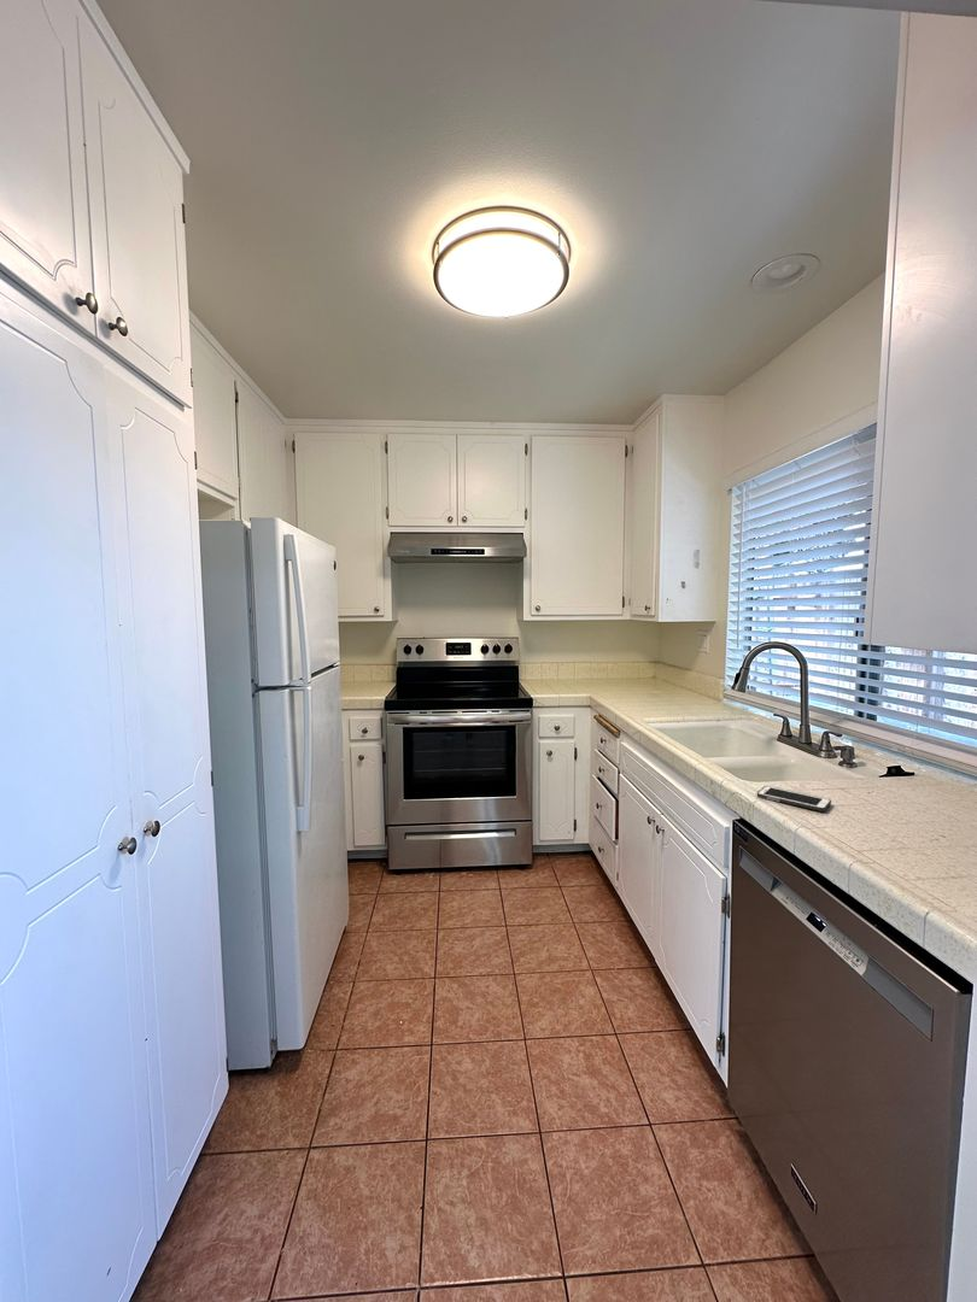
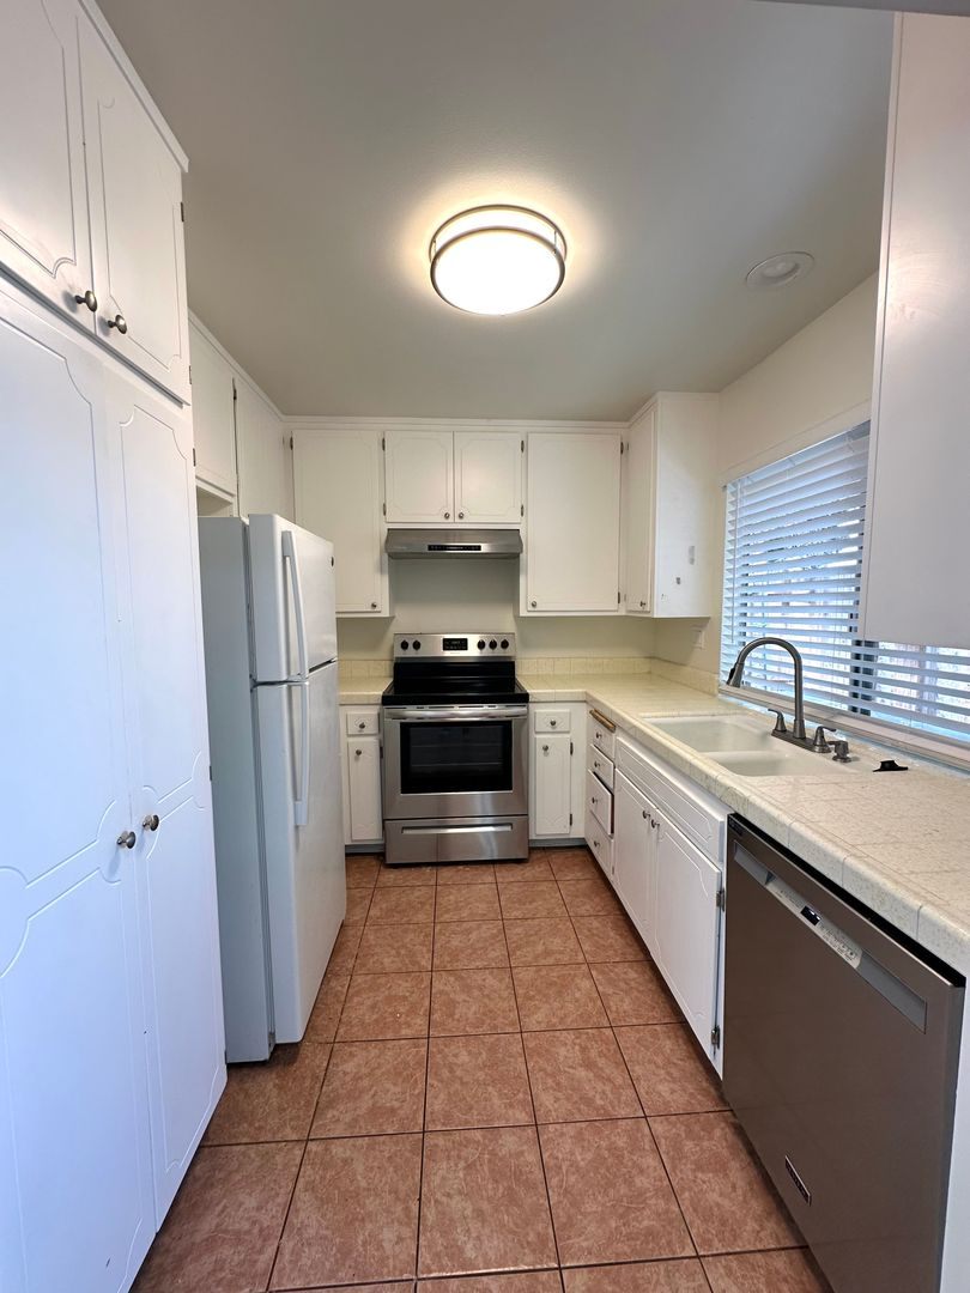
- cell phone [756,785,832,813]
